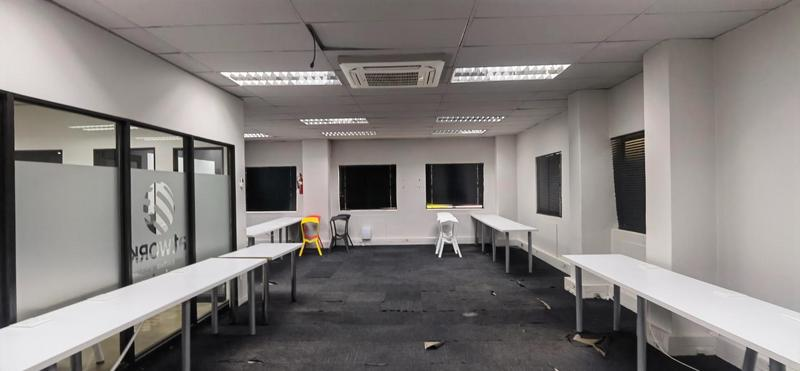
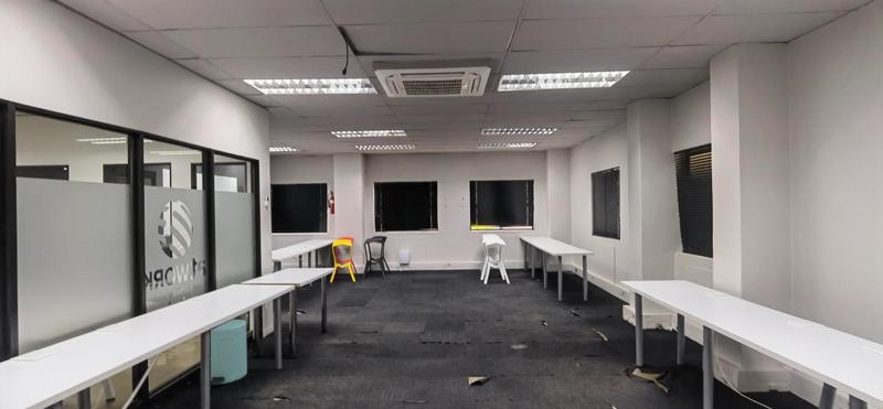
+ trash can [210,319,248,386]
